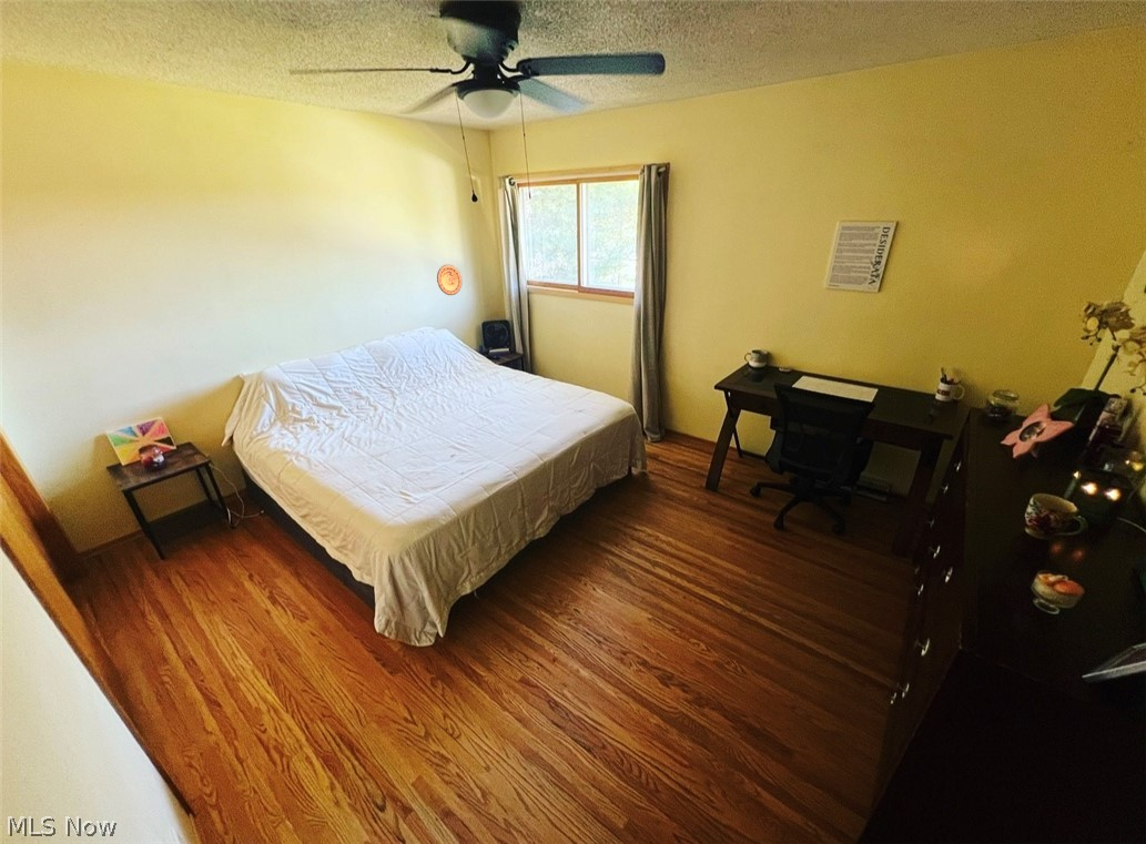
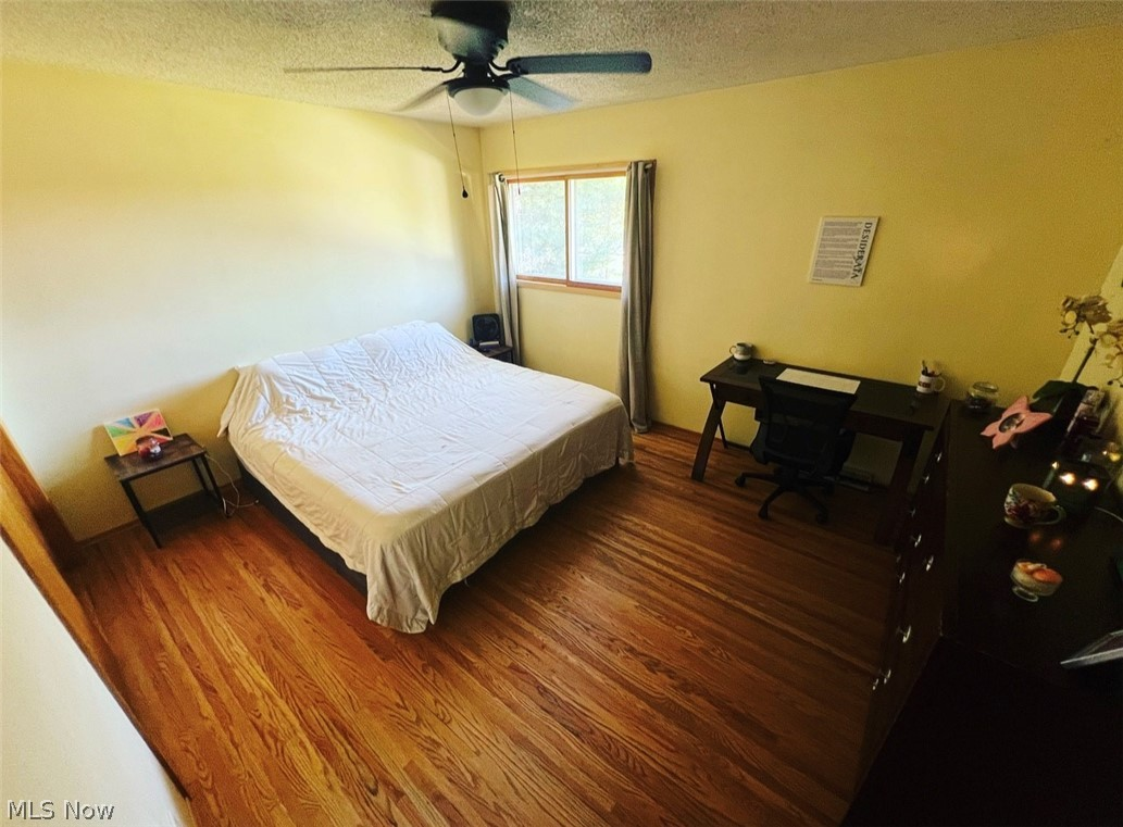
- decorative plate [436,264,463,296]
